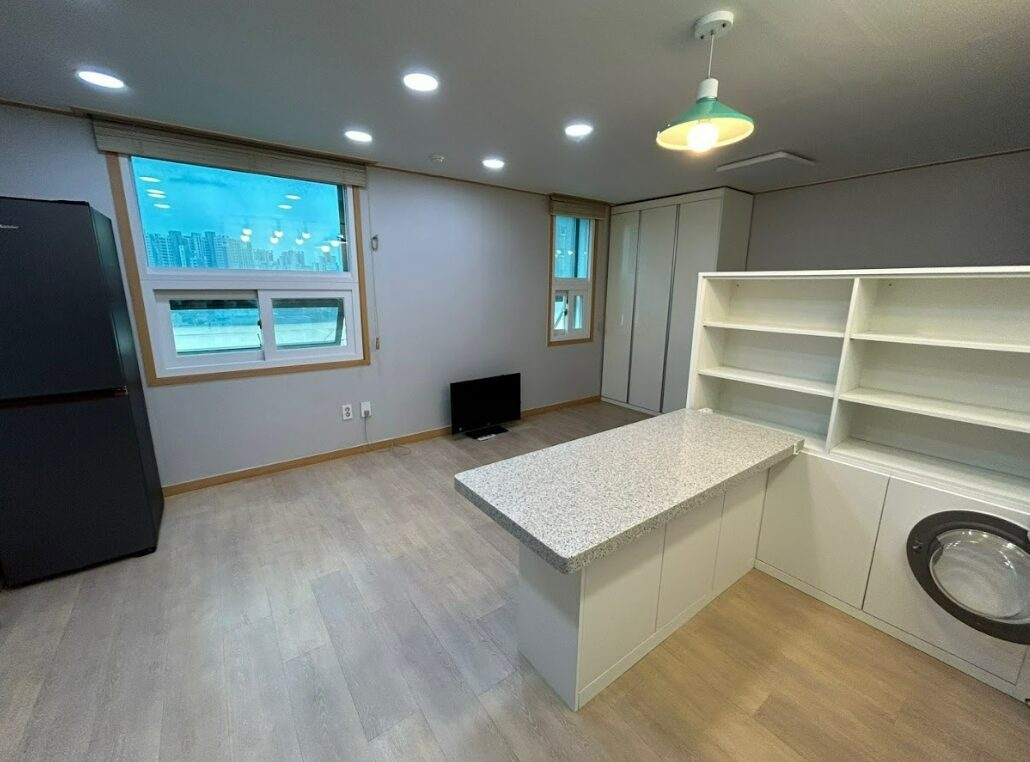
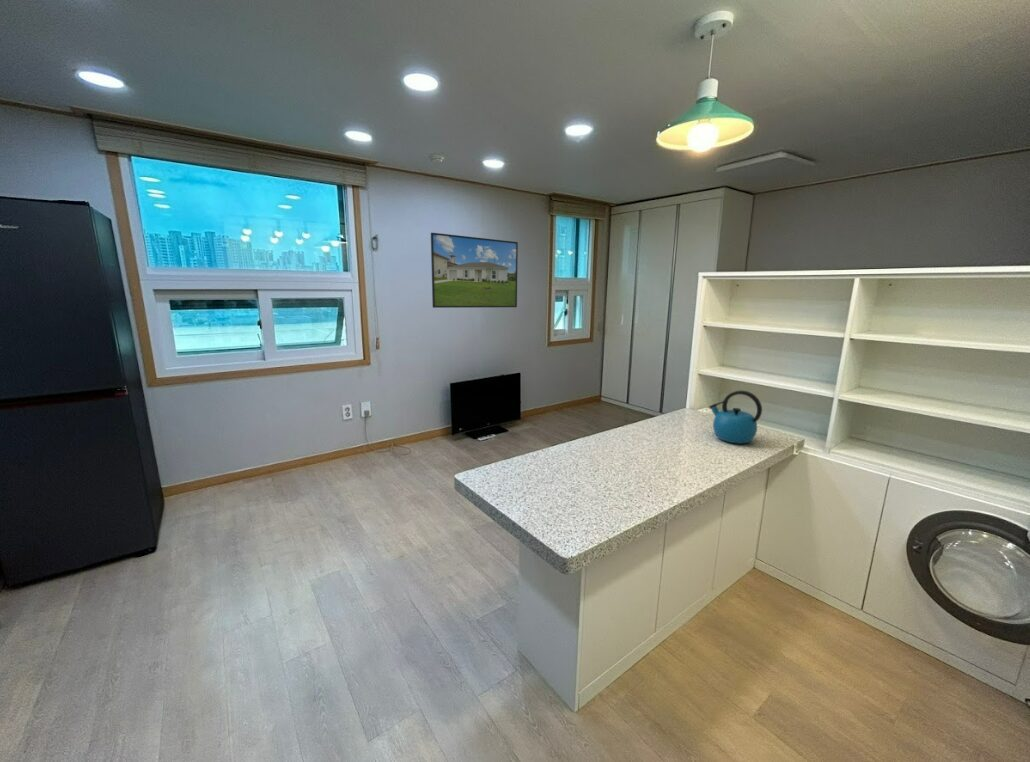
+ kettle [708,389,763,445]
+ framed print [430,232,519,309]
